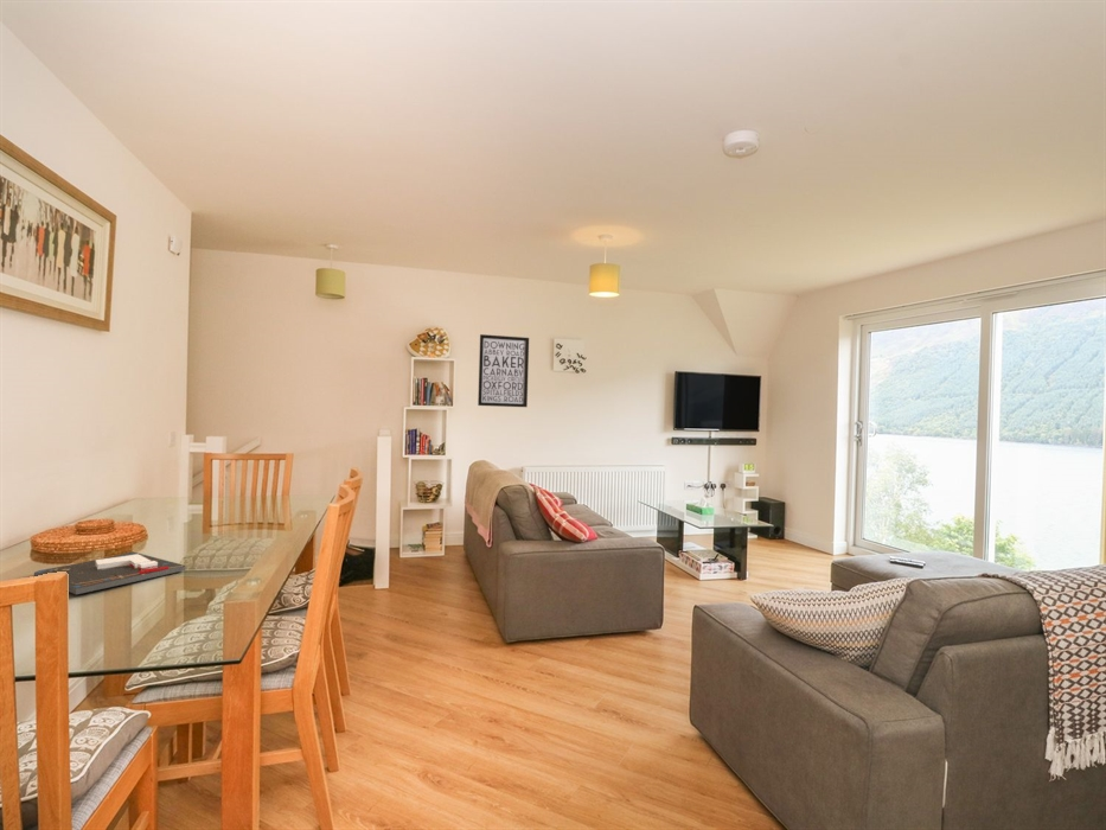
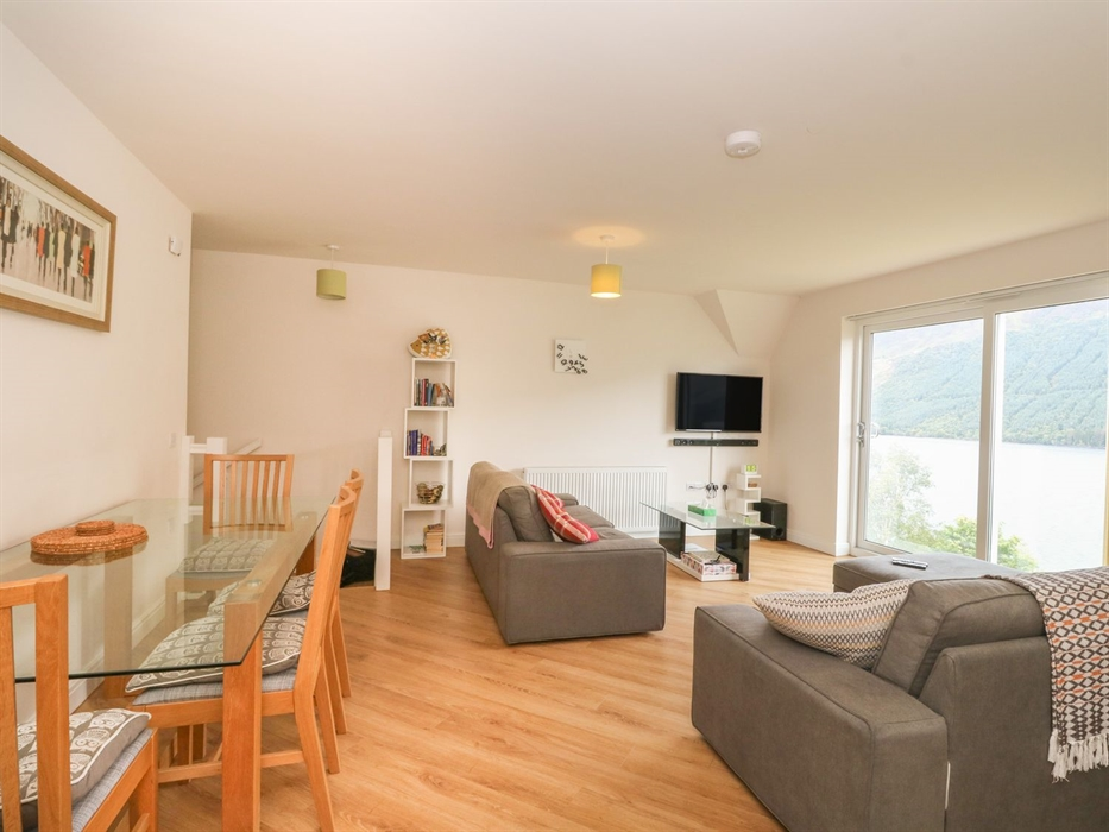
- board game [33,550,186,595]
- wall art [477,333,530,408]
